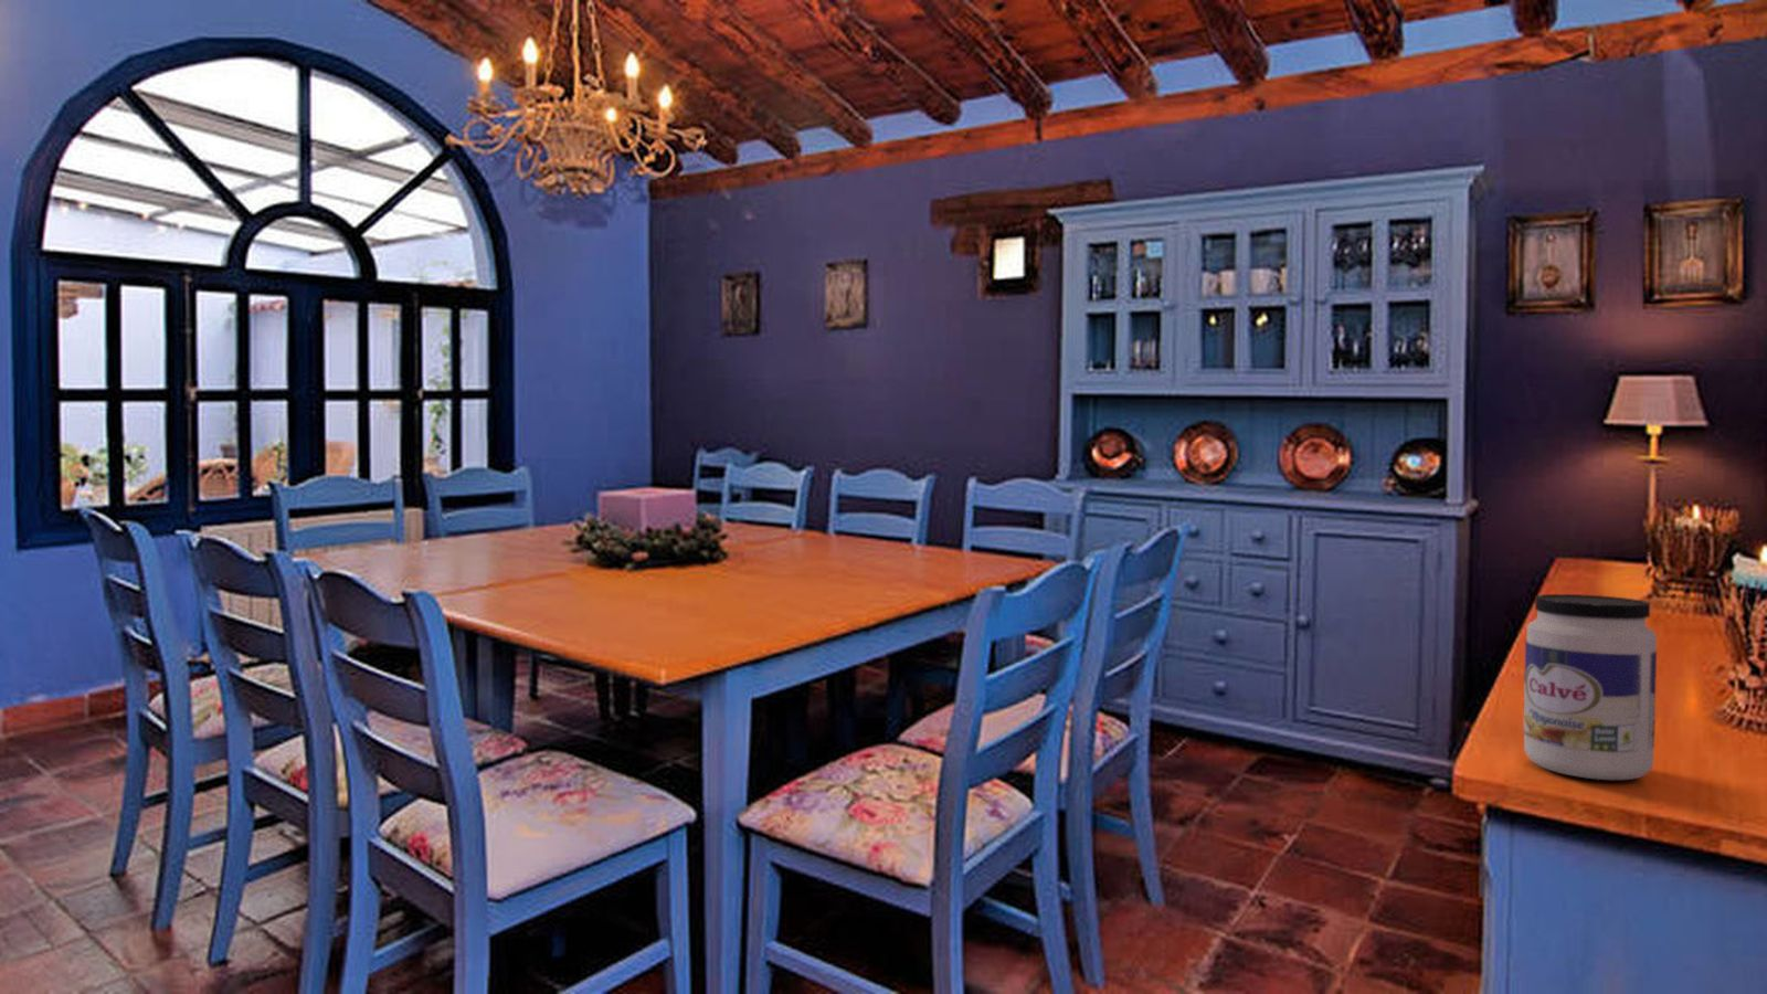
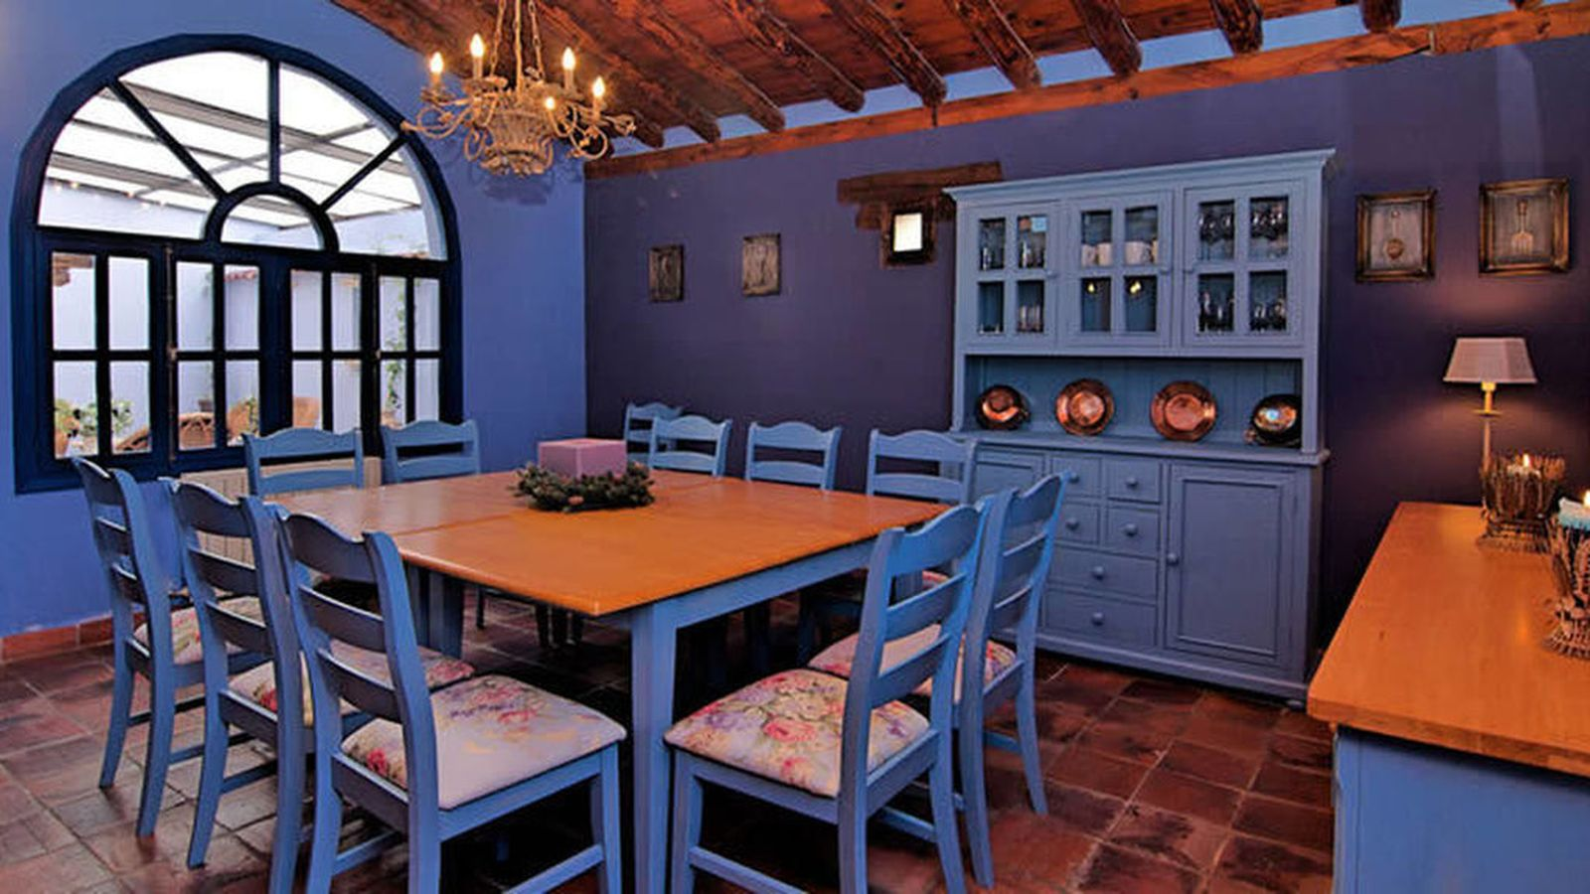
- jar [1522,593,1658,780]
